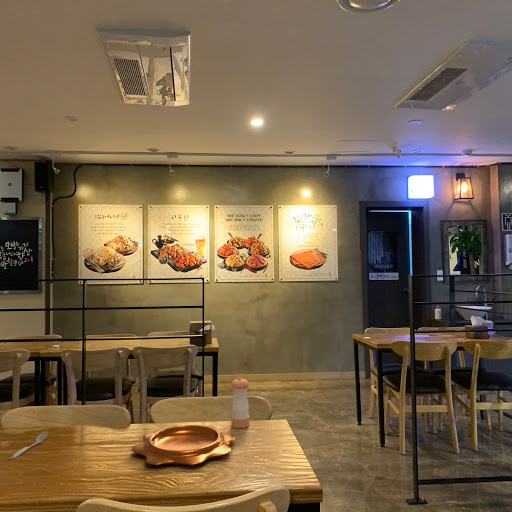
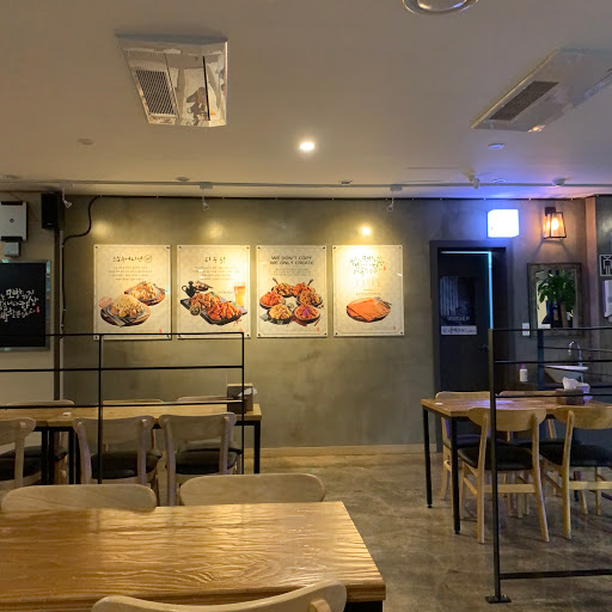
- pepper shaker [230,376,250,429]
- spoon [9,431,49,460]
- decorative bowl [131,424,236,466]
